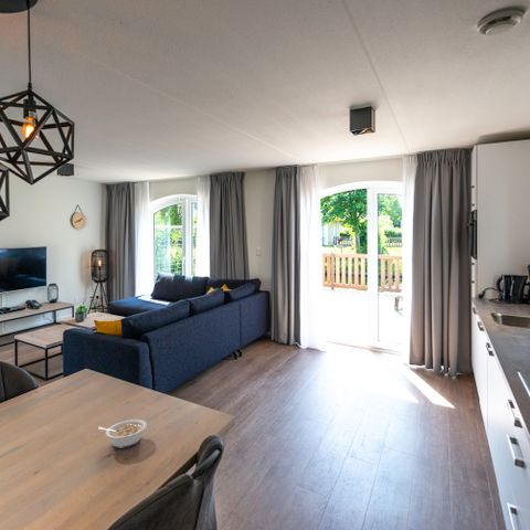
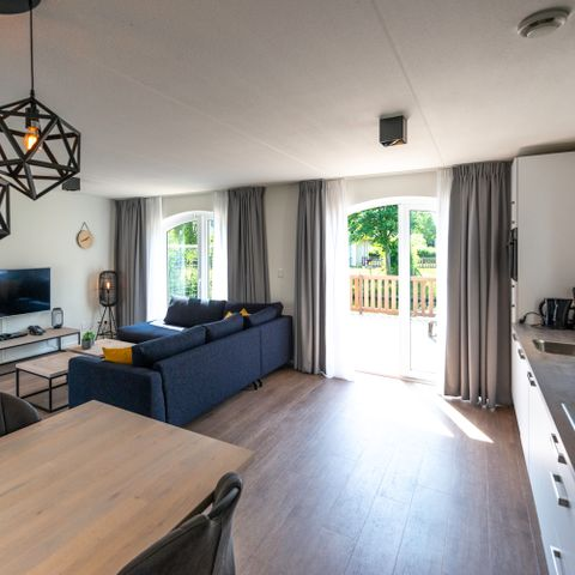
- legume [97,418,148,449]
